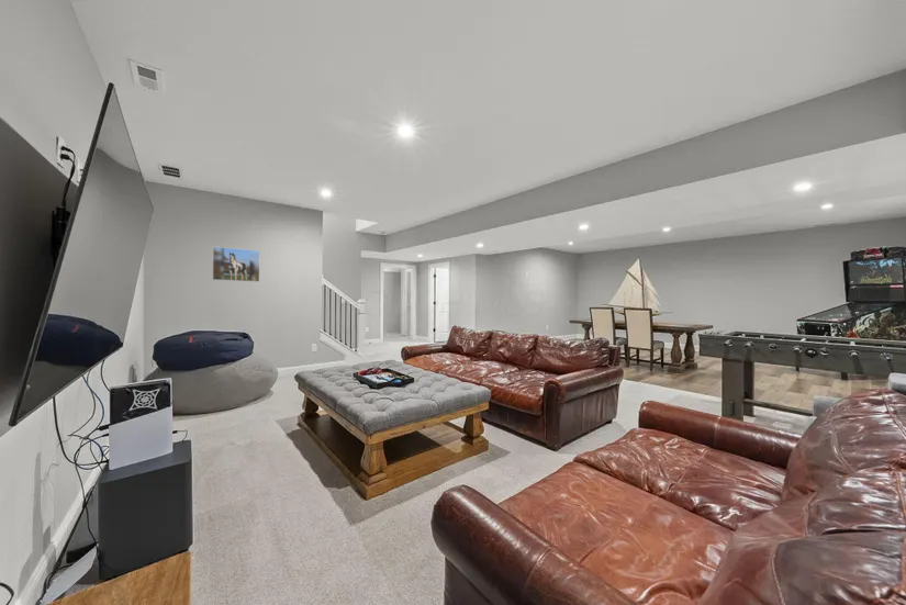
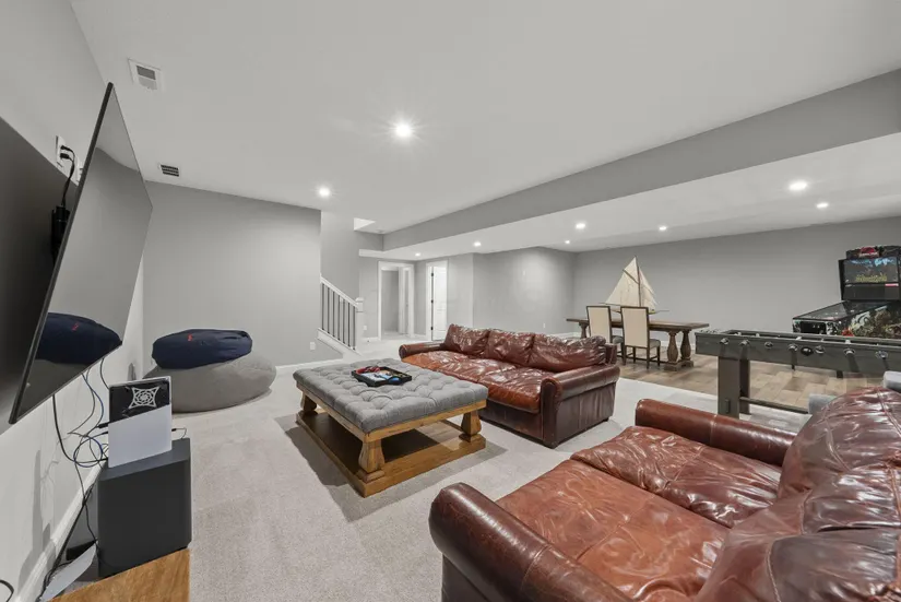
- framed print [211,246,261,283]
